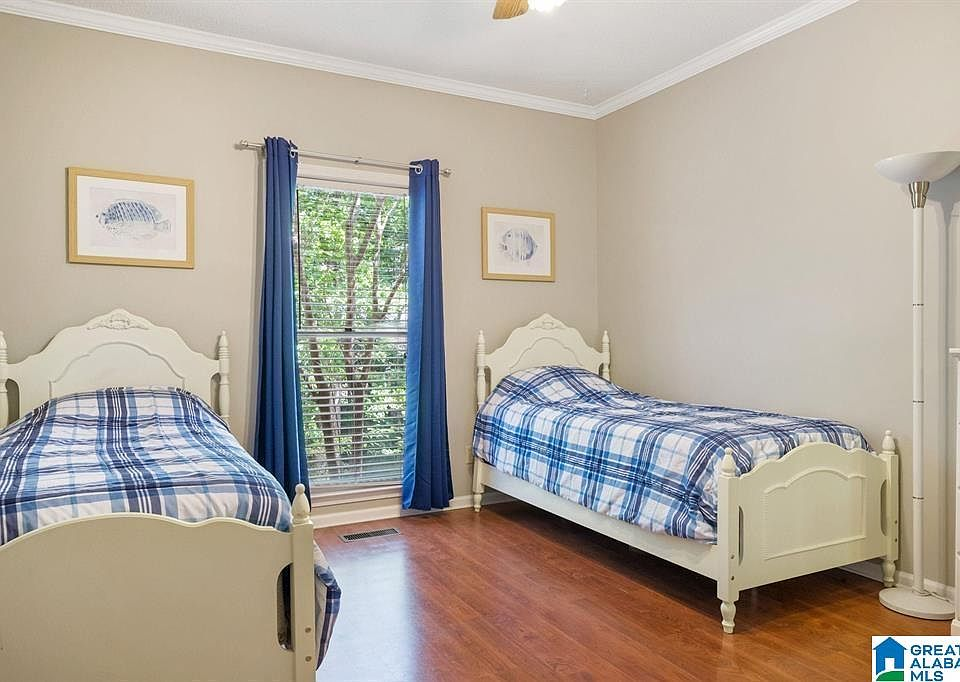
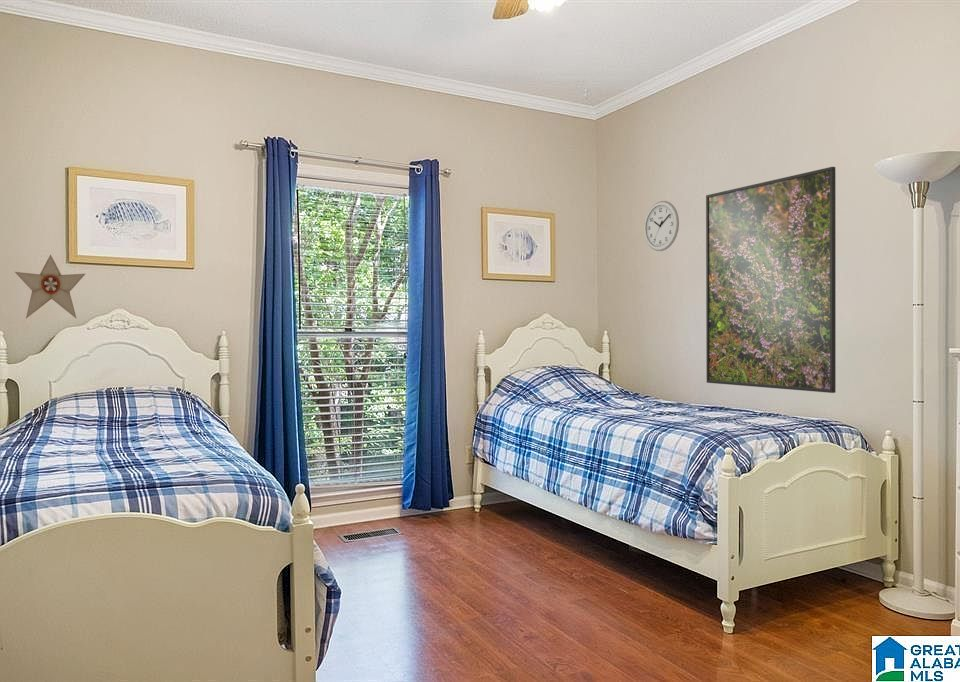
+ wall clock [643,200,680,252]
+ decorative star [14,254,86,320]
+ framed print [705,166,837,394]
